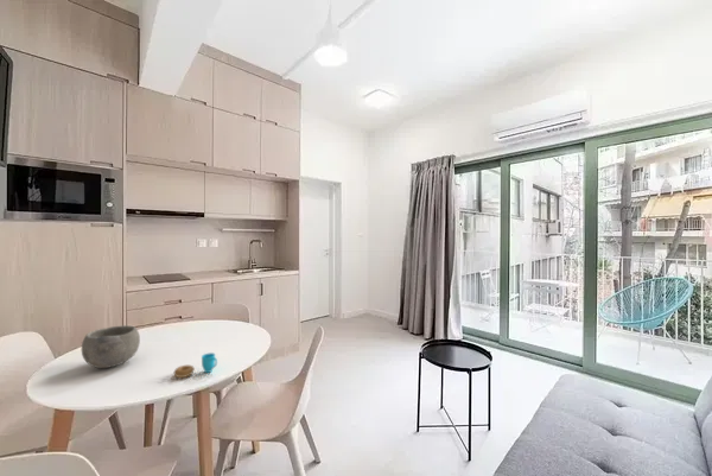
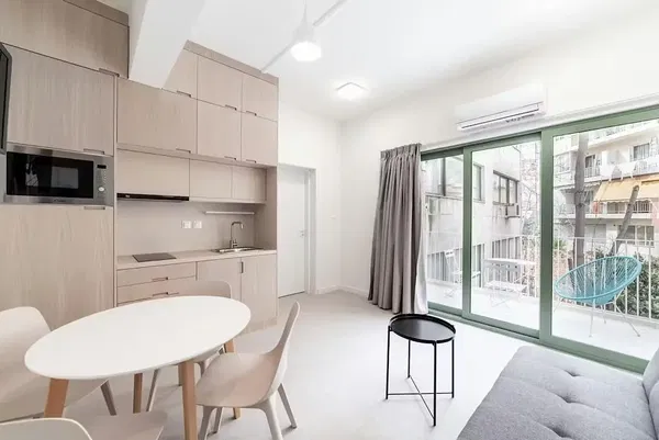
- cup [173,351,218,379]
- bowl [81,324,141,369]
